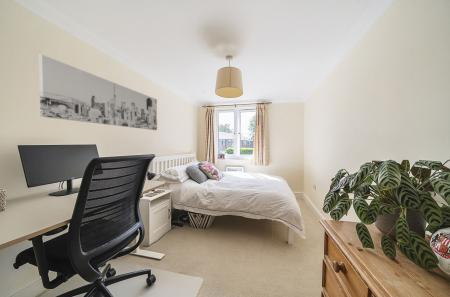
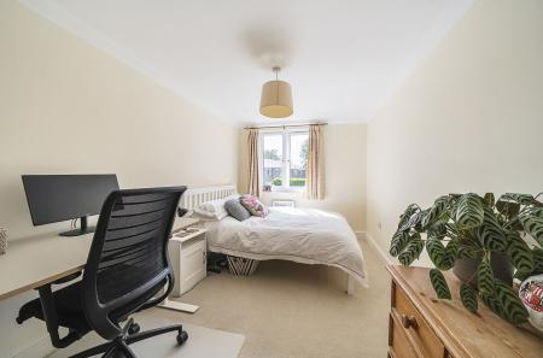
- wall art [38,53,158,131]
